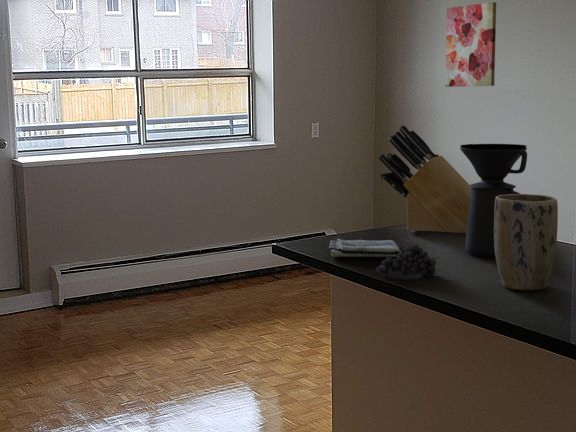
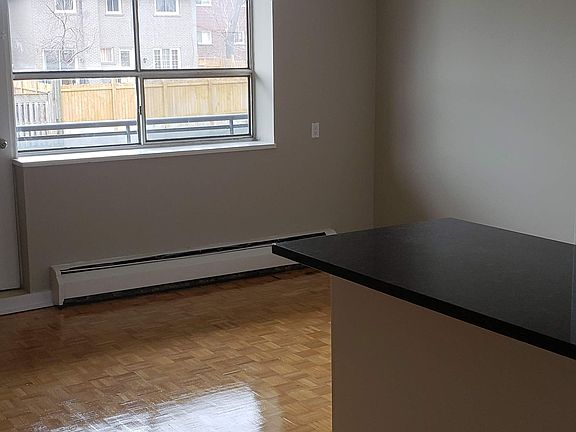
- fruit [375,244,440,277]
- dish towel [328,238,402,258]
- knife block [378,124,471,234]
- plant pot [494,193,559,291]
- wall art [445,1,497,88]
- coffee maker [459,143,528,258]
